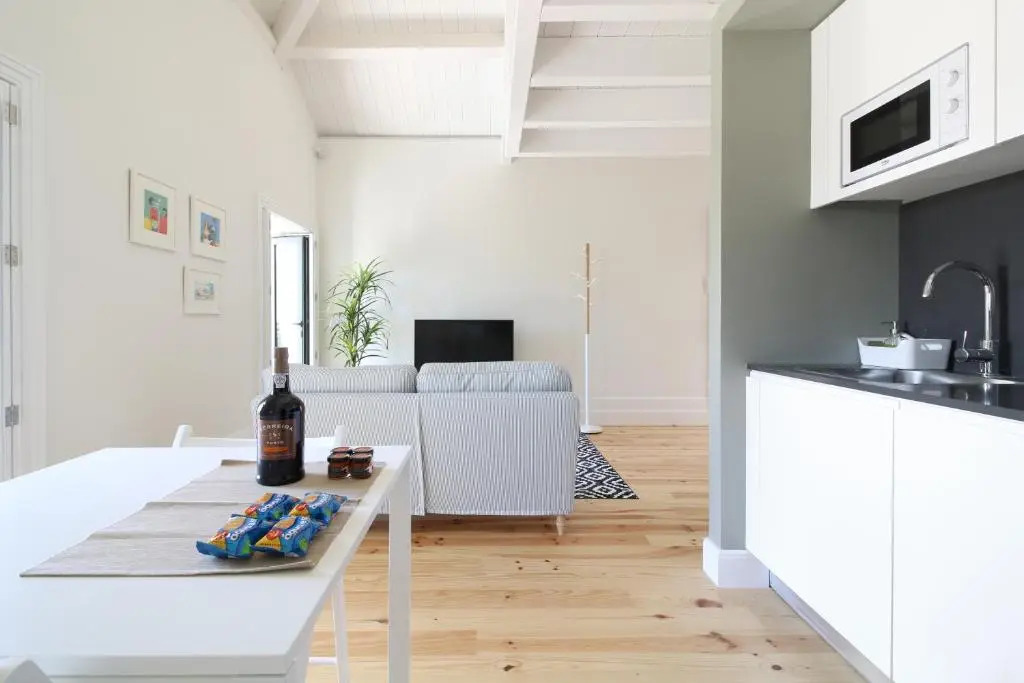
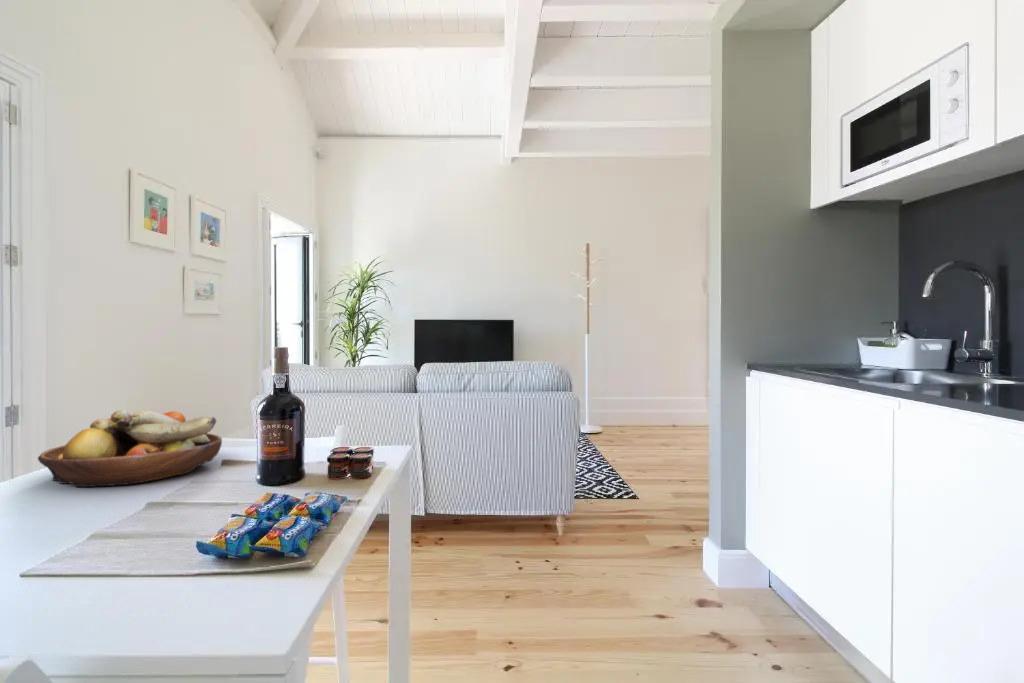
+ fruit bowl [37,409,223,488]
